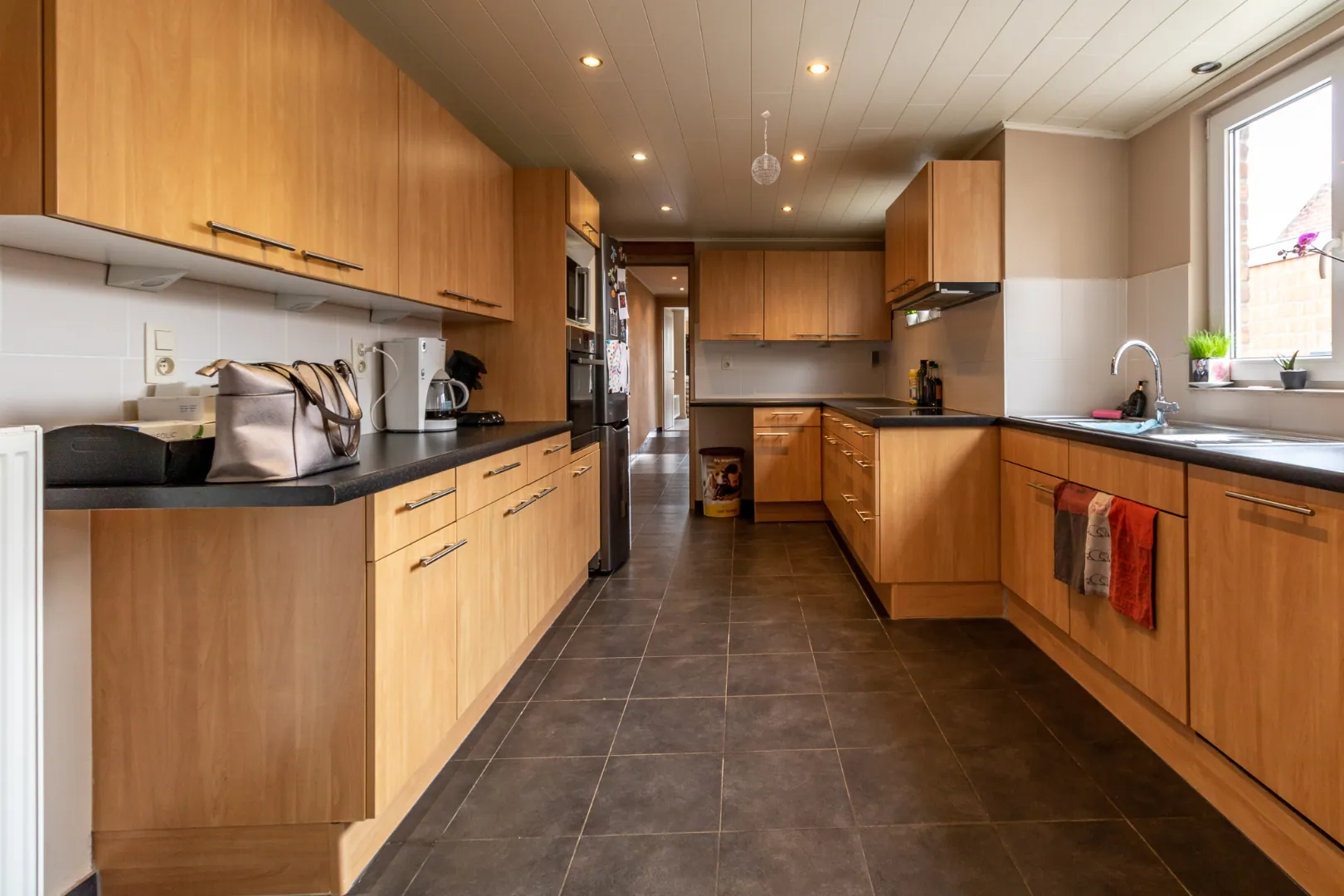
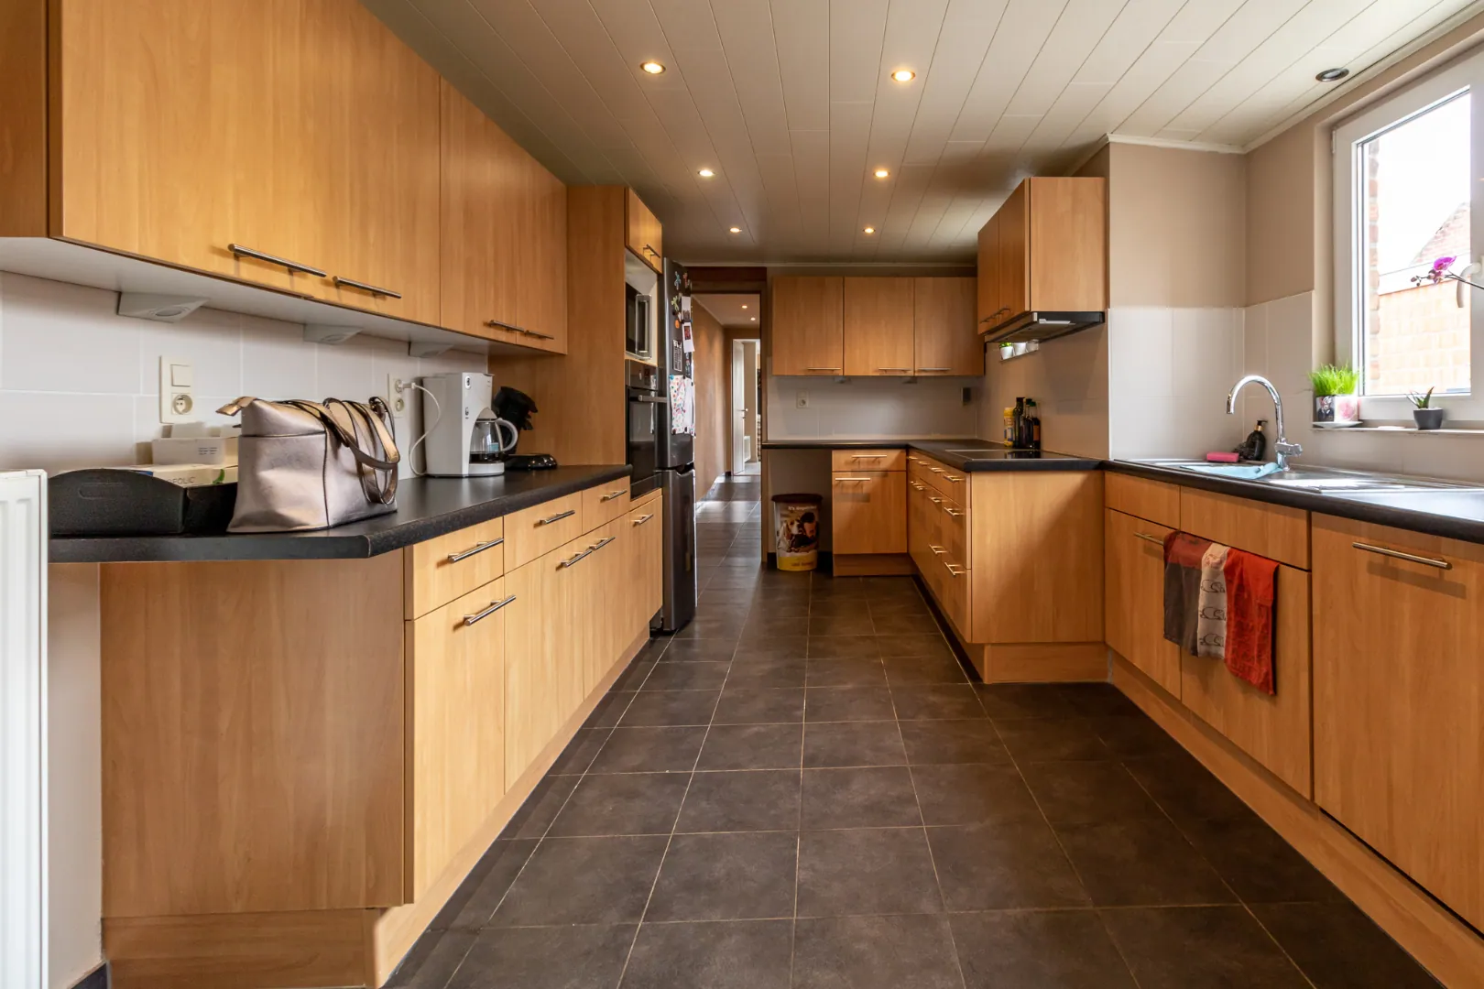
- pendant light [751,110,782,186]
